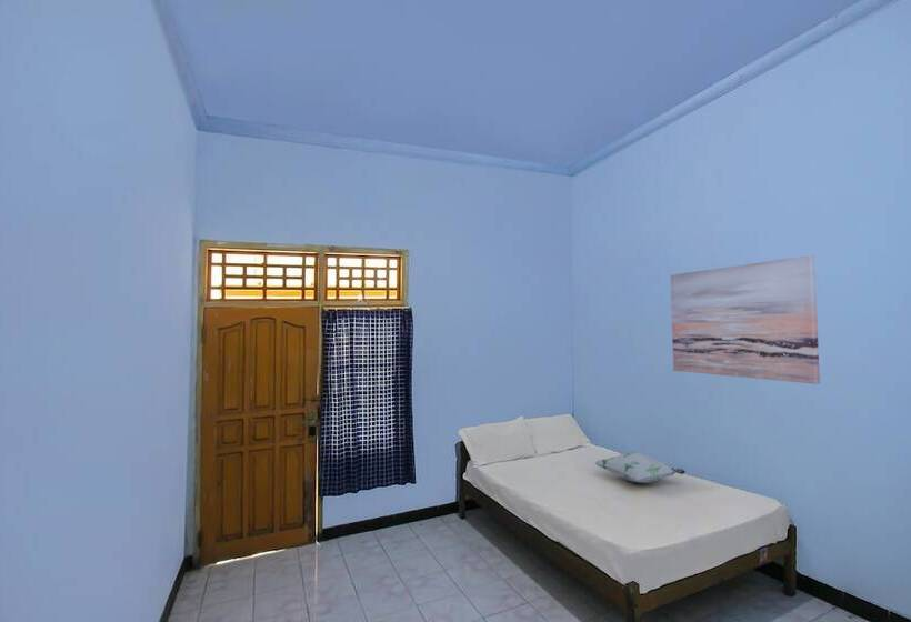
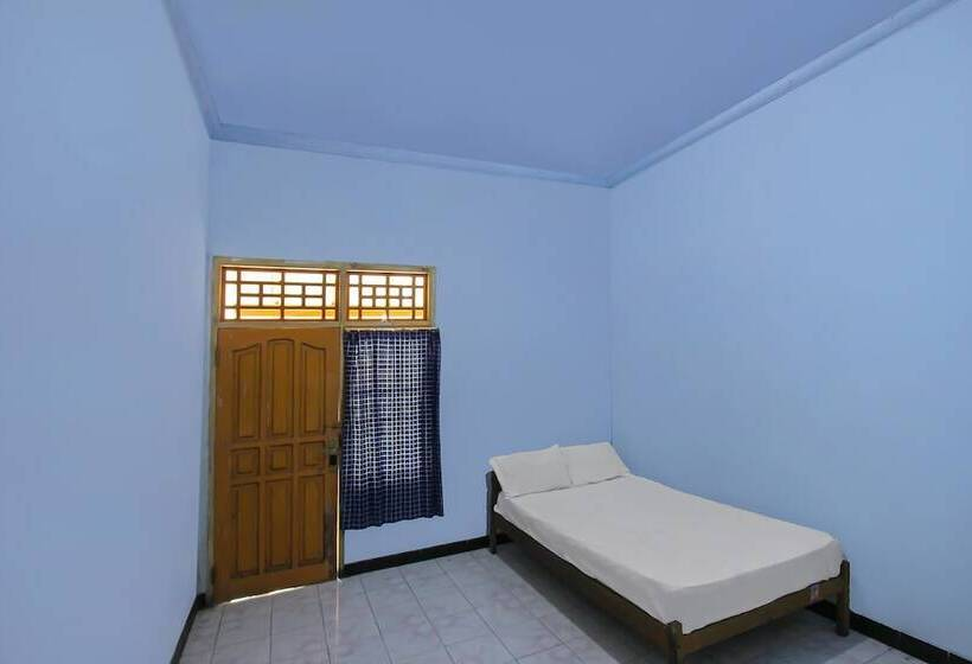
- wall art [670,254,821,385]
- decorative pillow [594,451,687,484]
